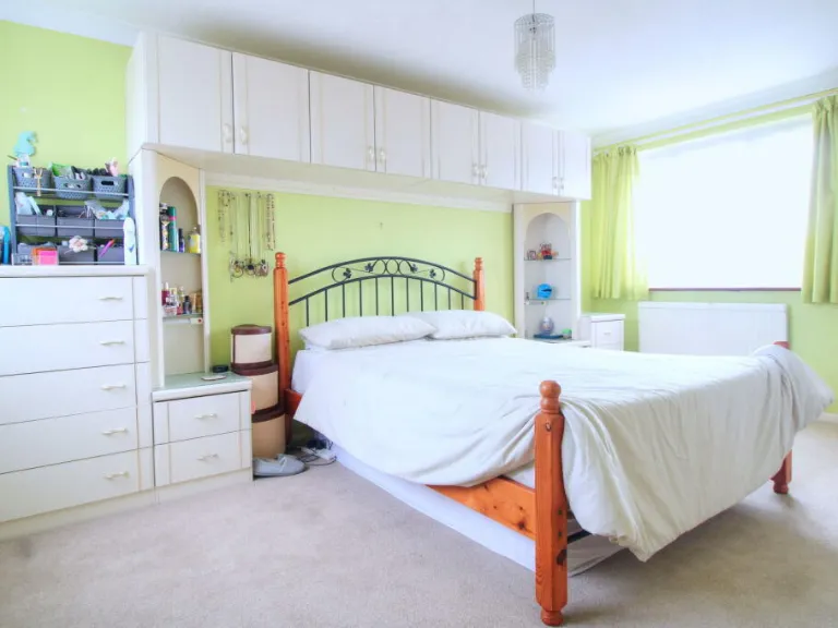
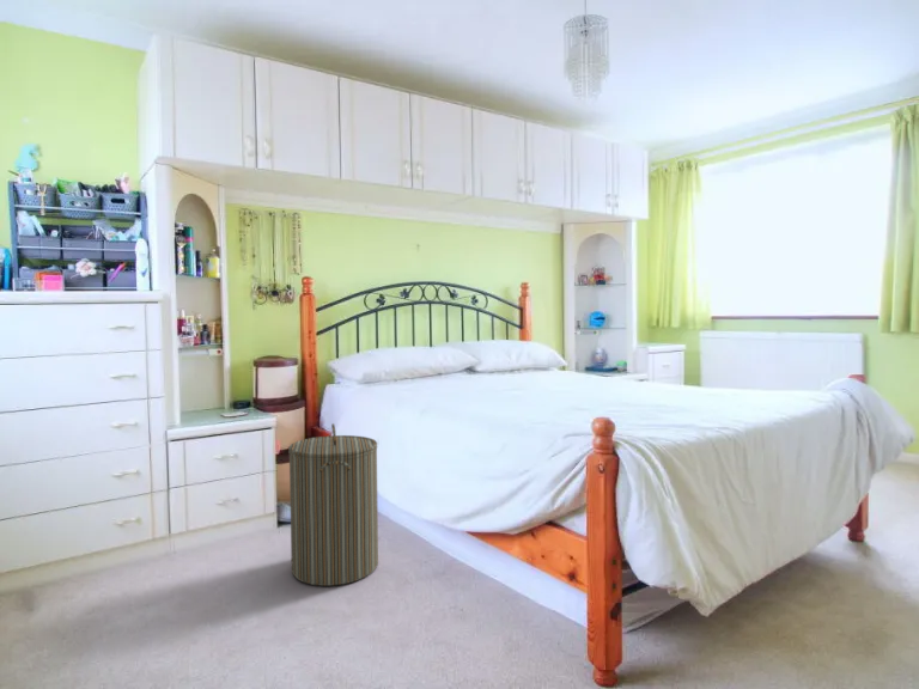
+ laundry hamper [287,422,379,587]
